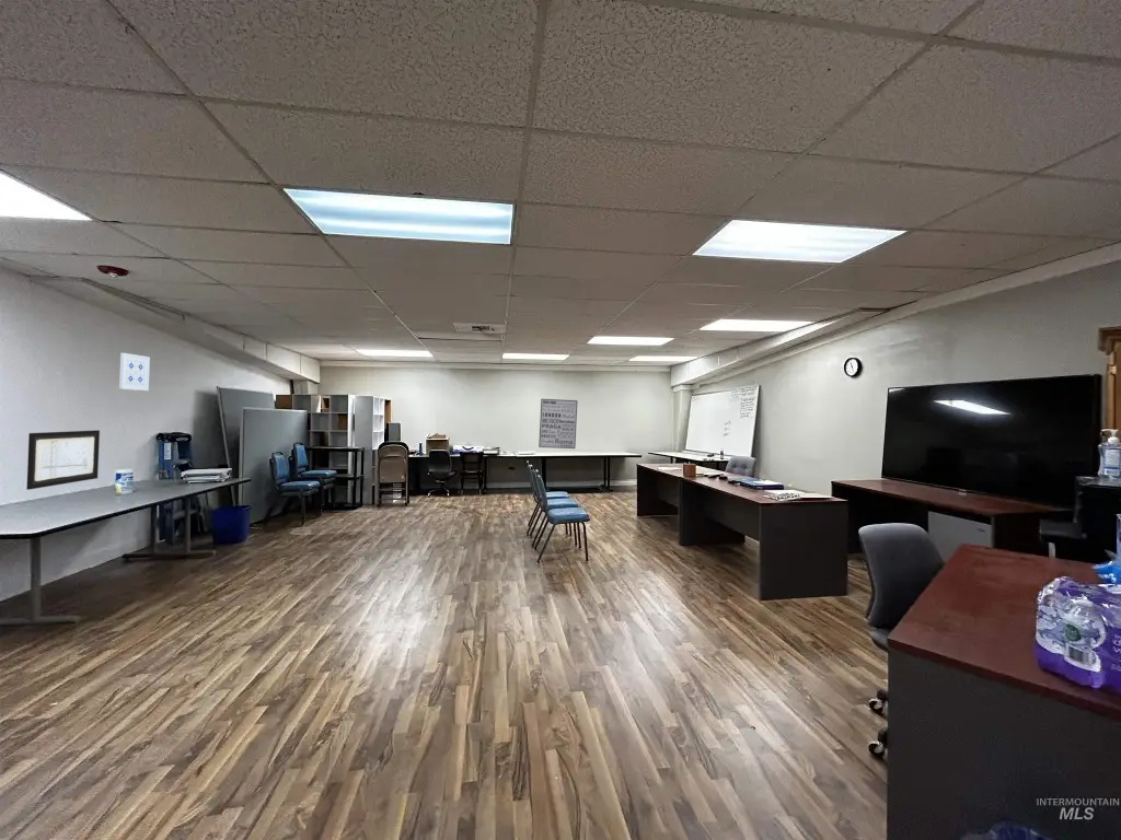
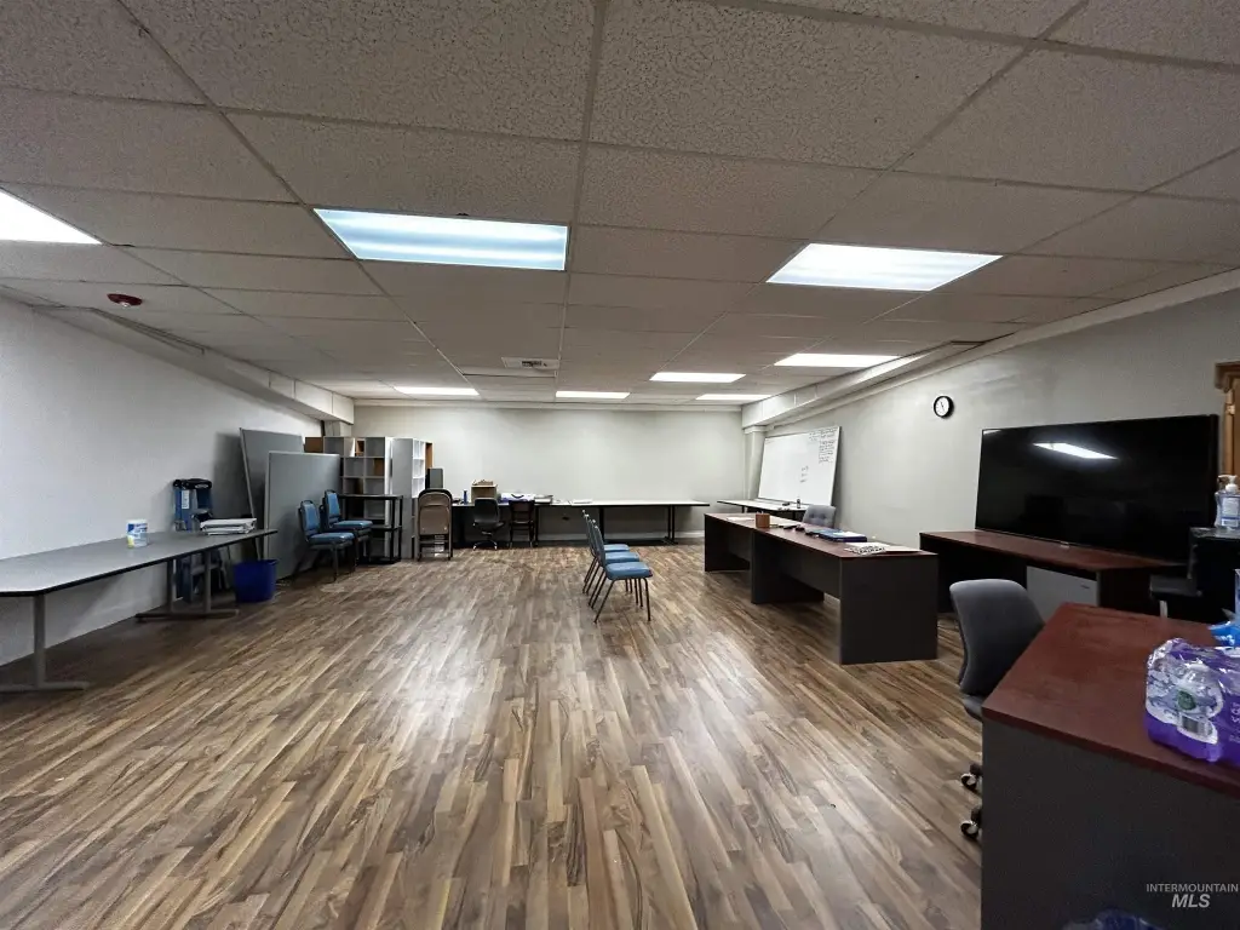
- wall art [118,352,151,392]
- wall art [538,398,578,450]
- wall art [25,429,101,491]
